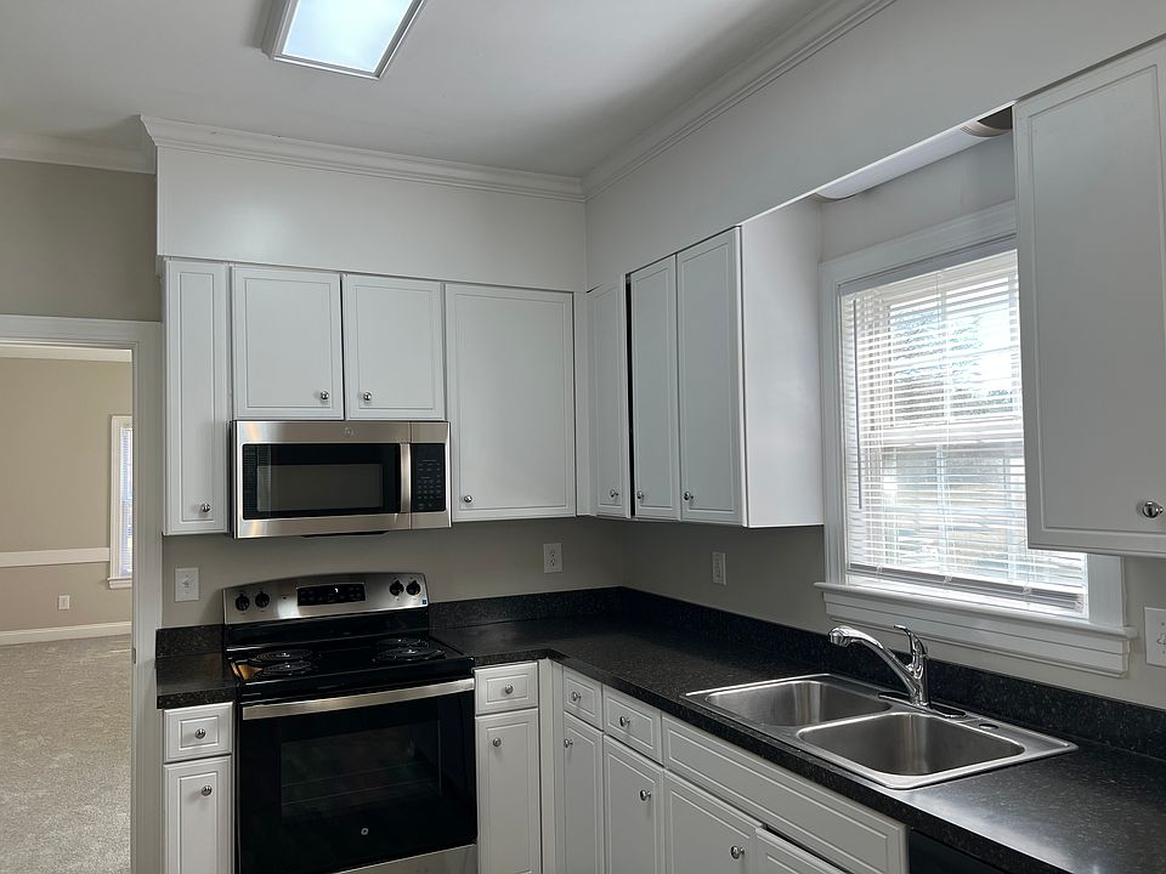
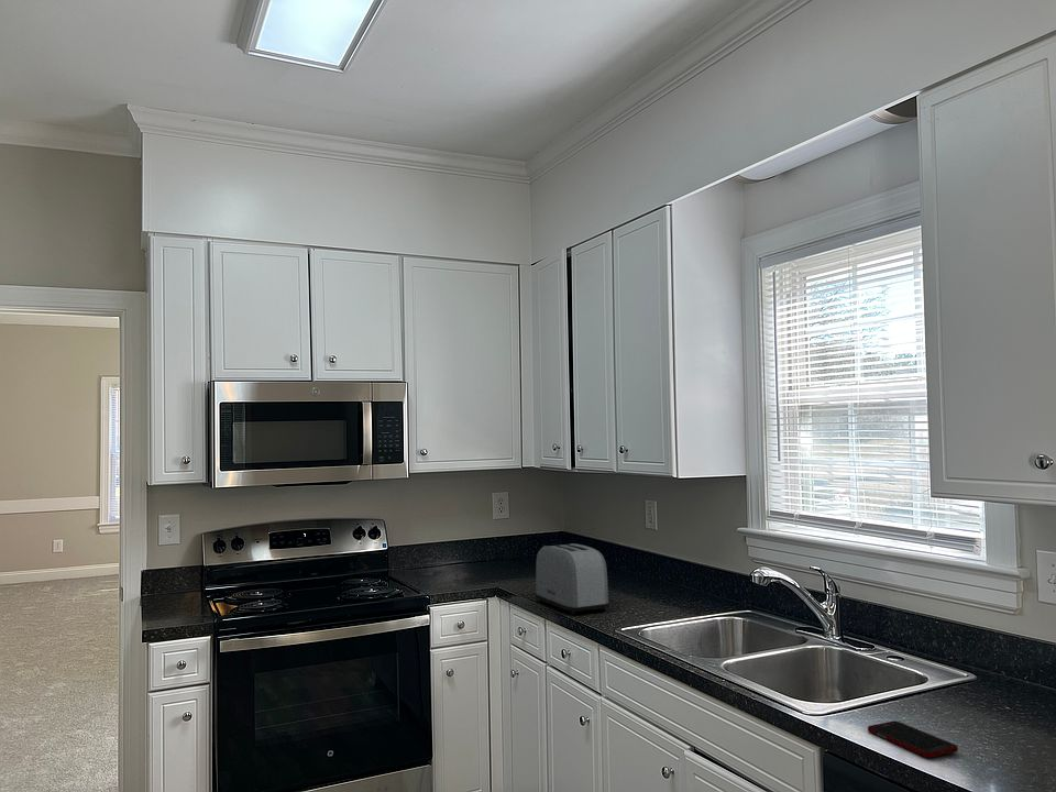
+ toaster [535,542,610,615]
+ cell phone [867,721,959,759]
